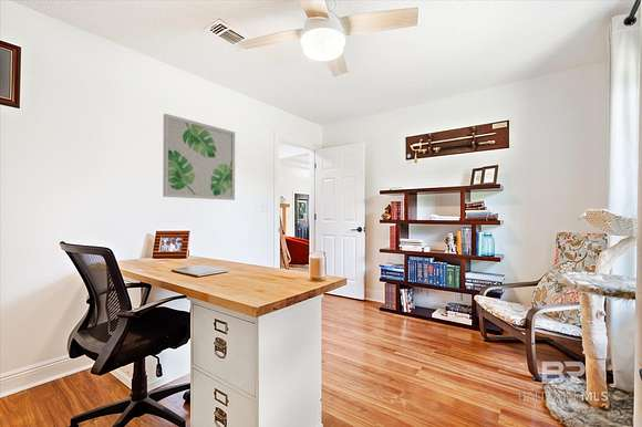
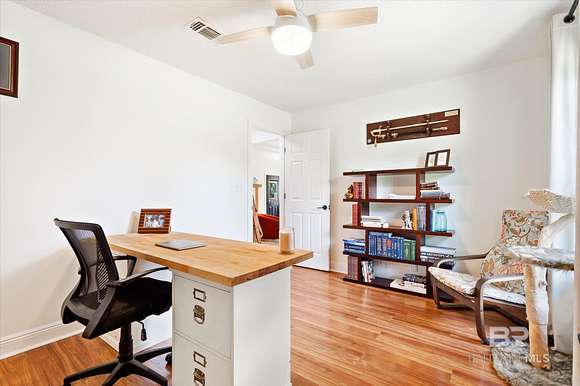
- wall art [162,113,236,201]
